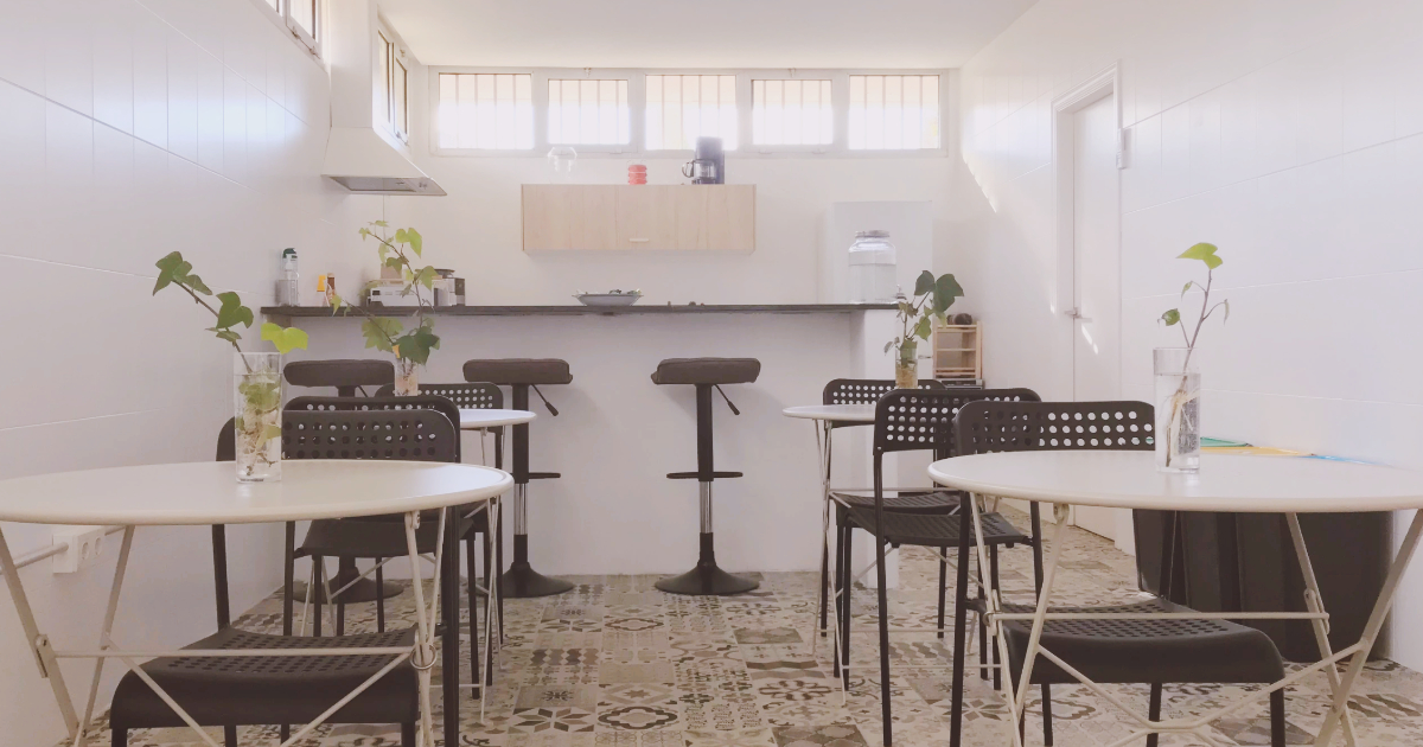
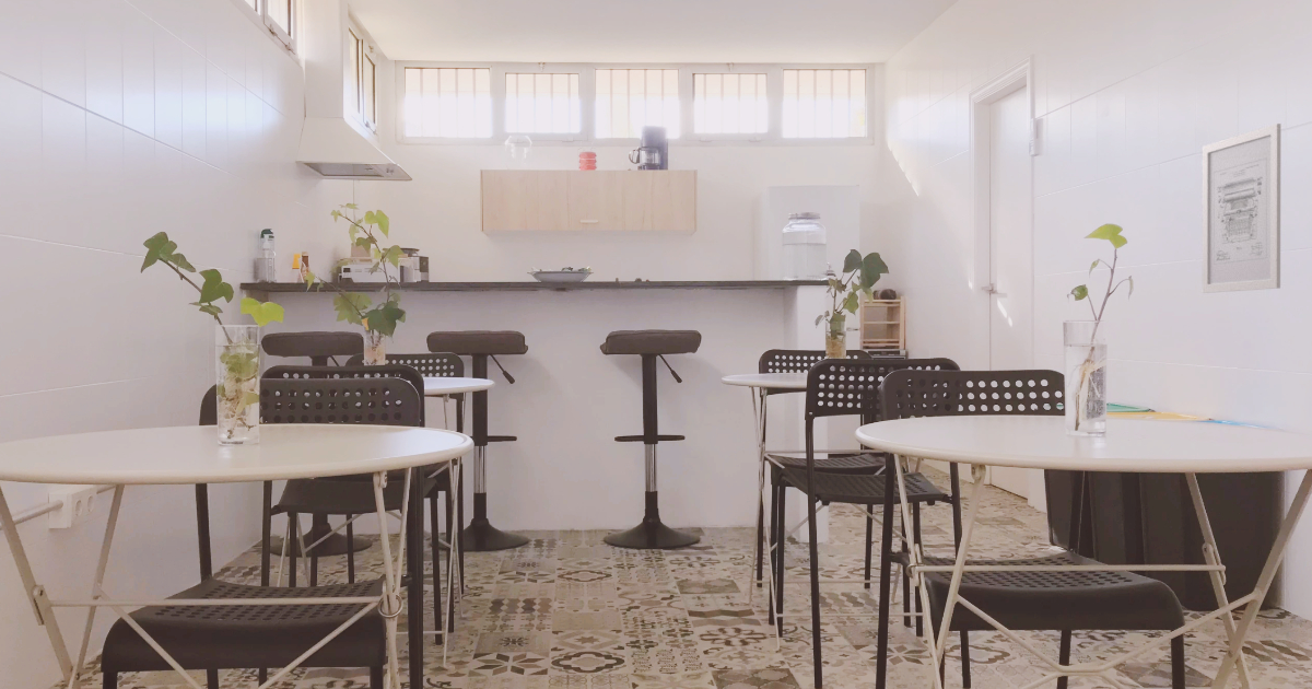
+ wall art [1202,122,1281,294]
